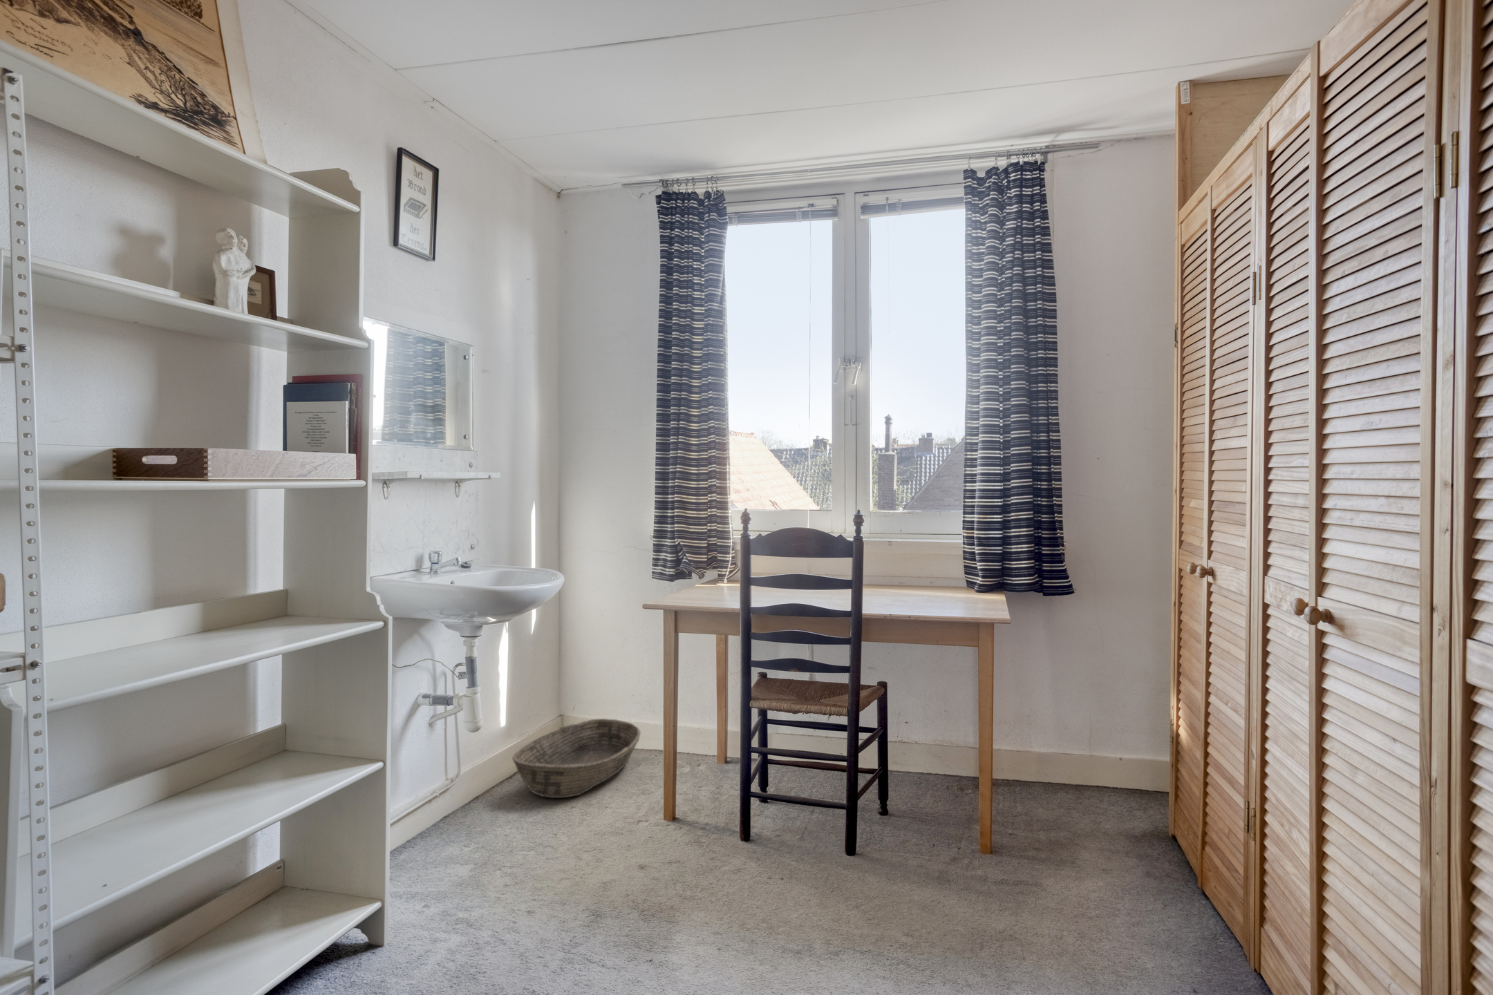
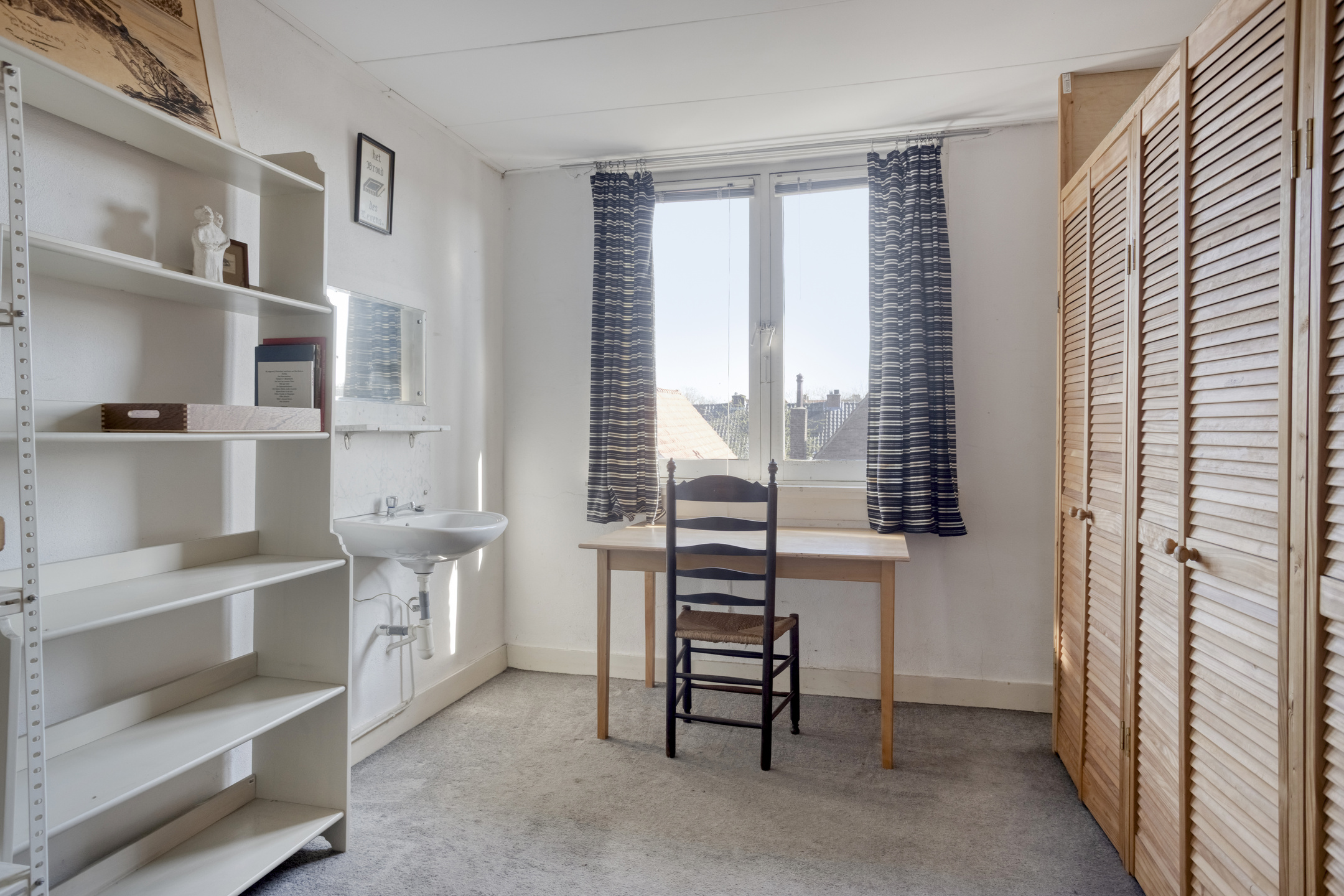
- basket [511,717,641,798]
